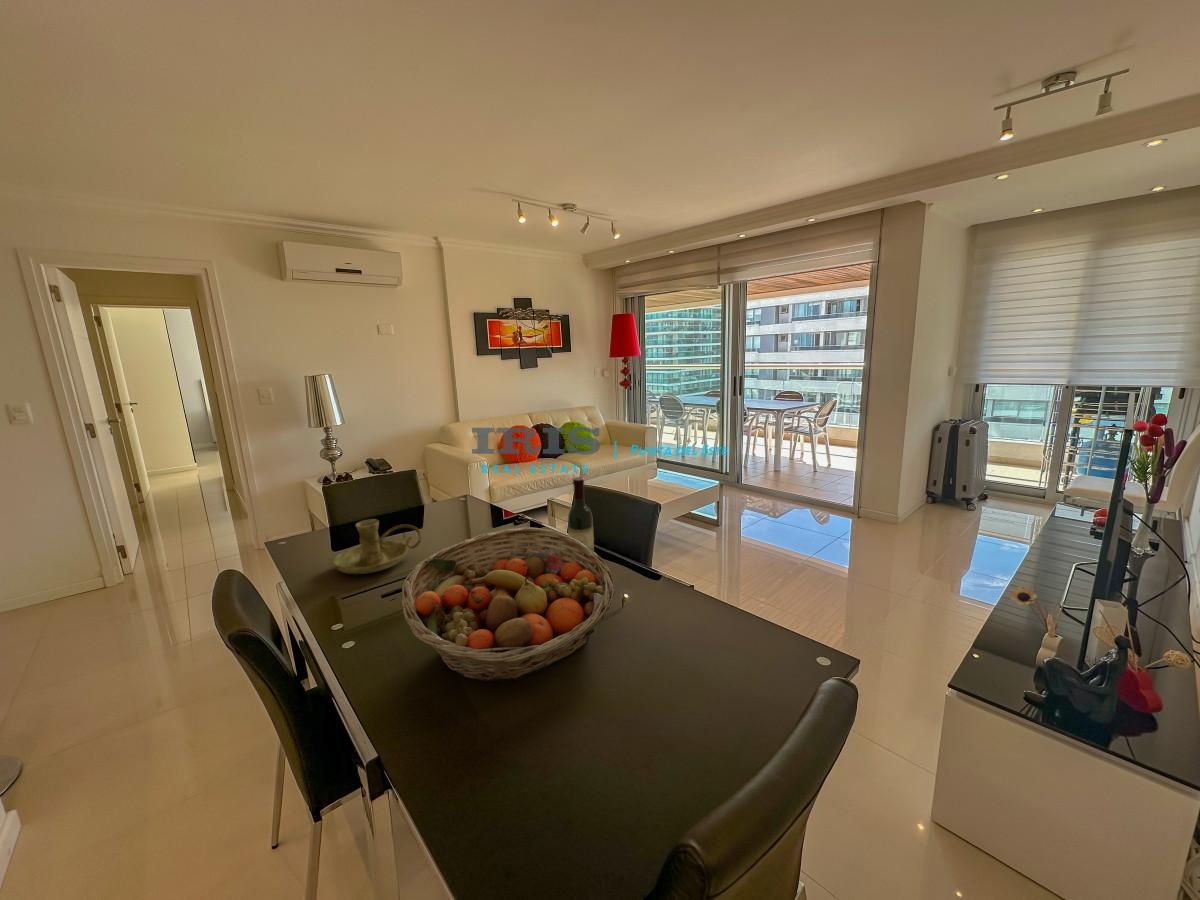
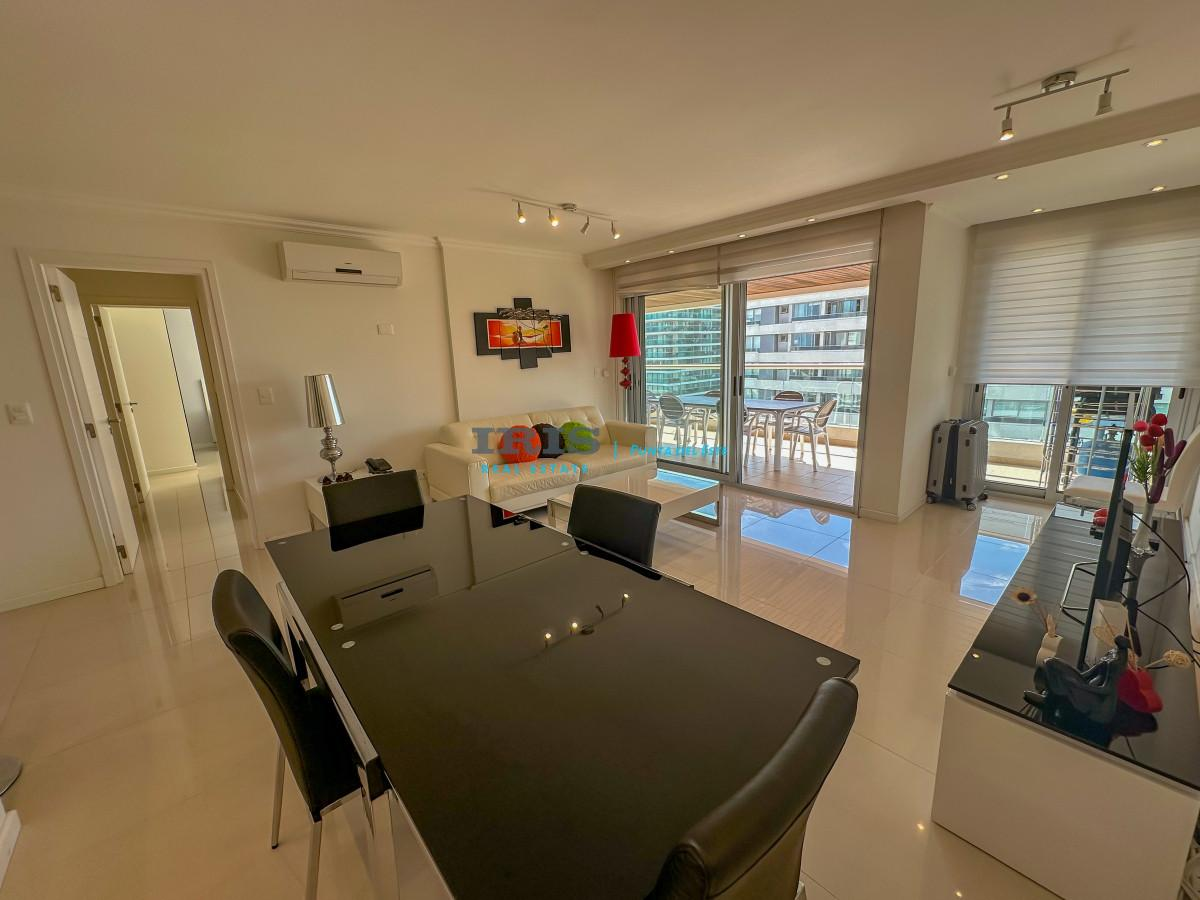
- fruit basket [401,526,616,683]
- wine bottle [567,476,595,557]
- candle holder [332,518,423,575]
